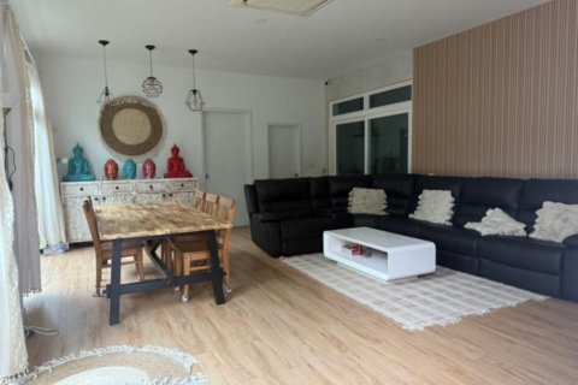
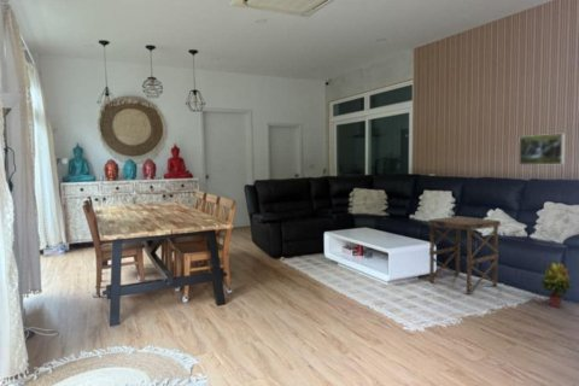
+ potted plant [538,262,574,309]
+ side table [427,215,502,294]
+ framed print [517,133,566,166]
